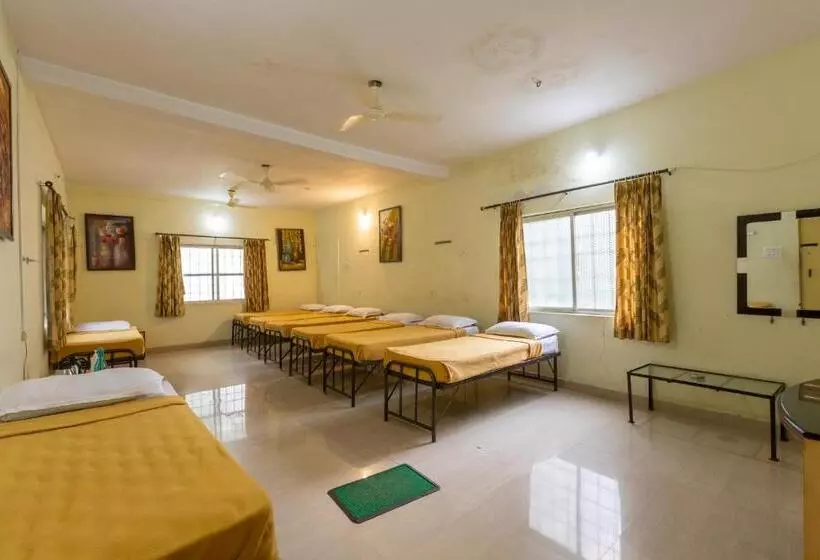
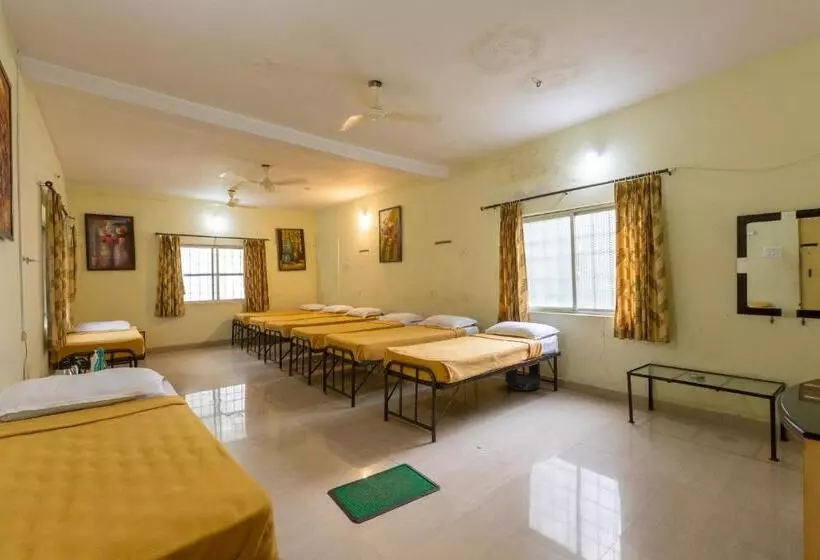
+ backpack [504,363,541,392]
